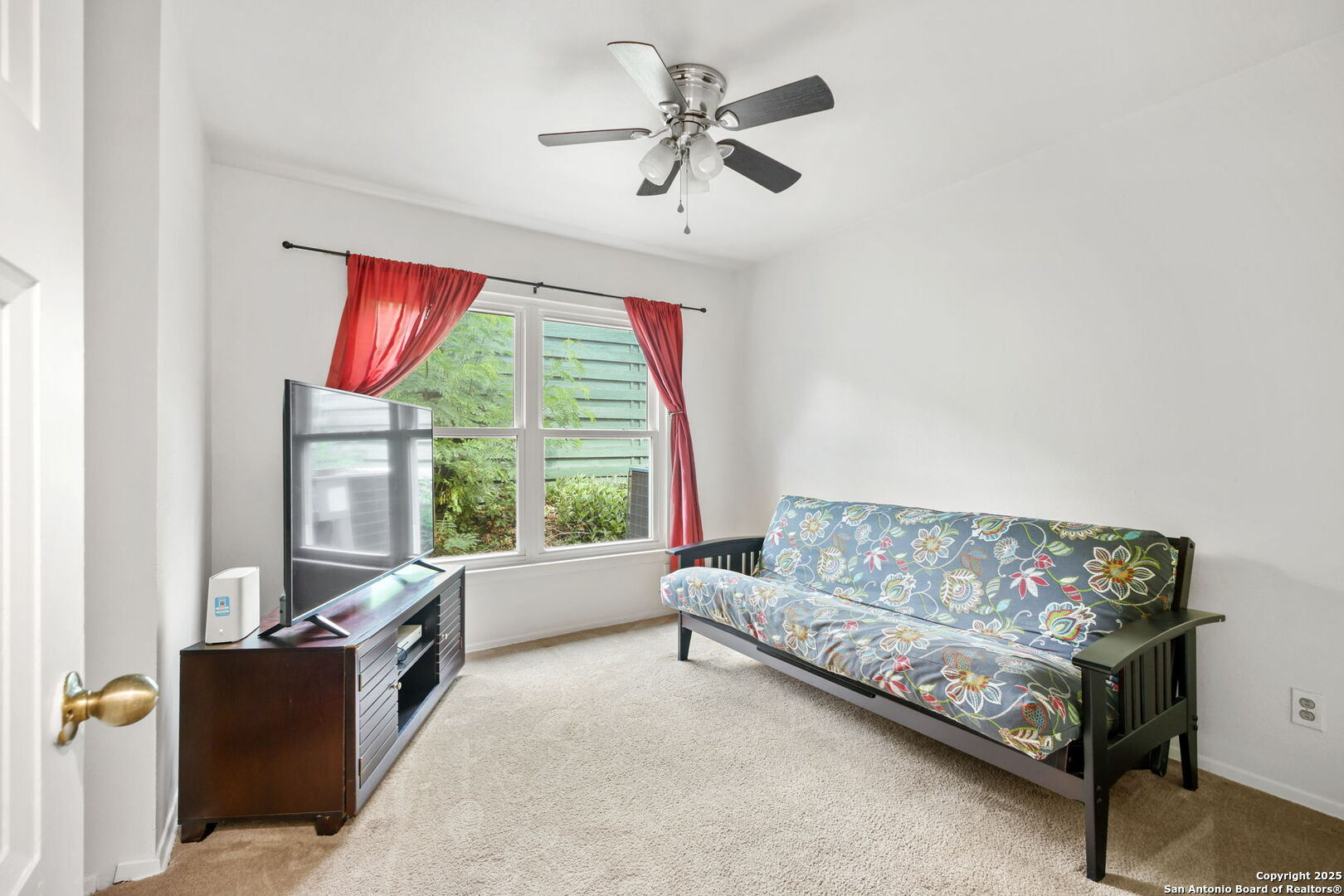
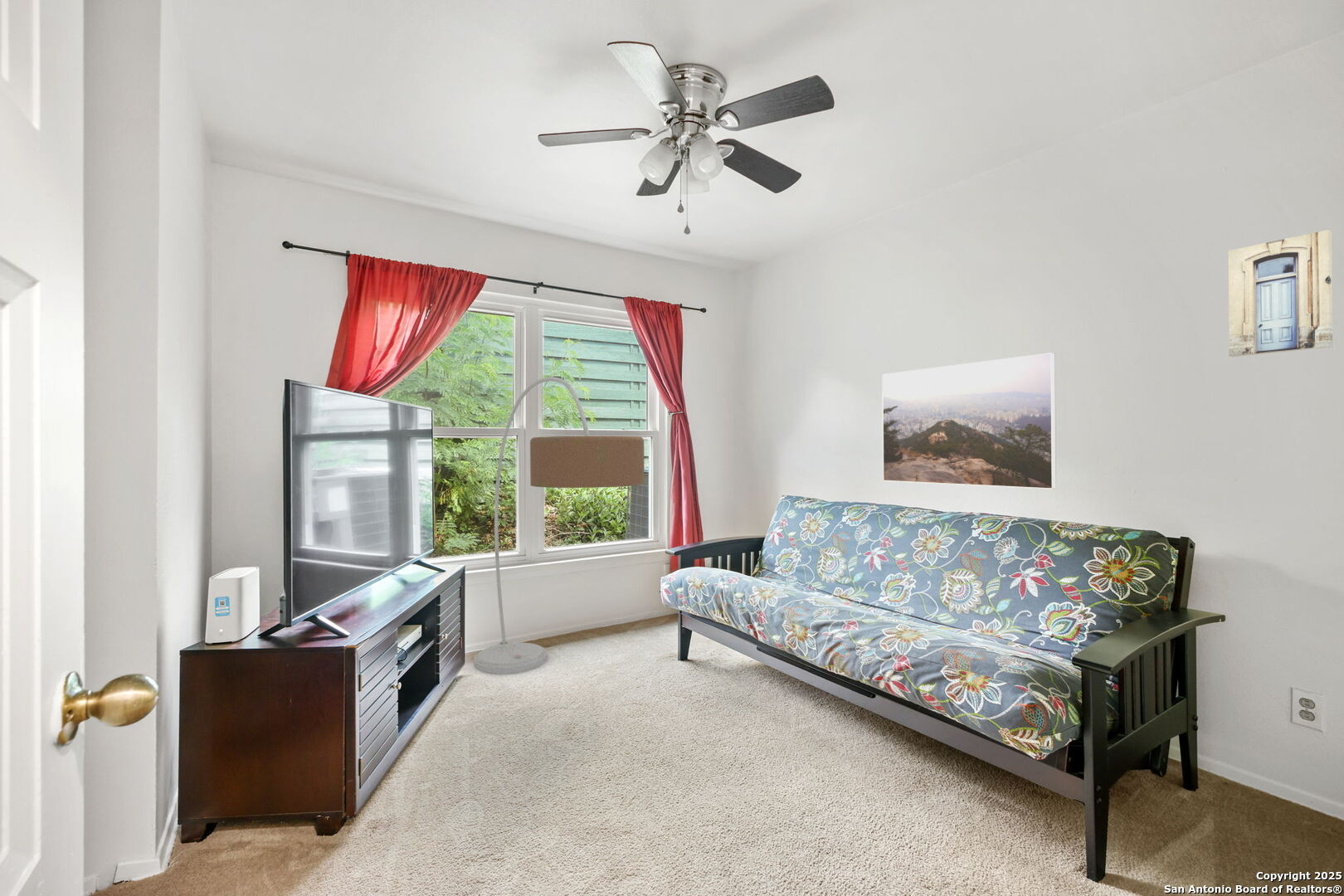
+ floor lamp [473,376,645,675]
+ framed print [881,352,1057,490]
+ wall art [1228,229,1333,358]
